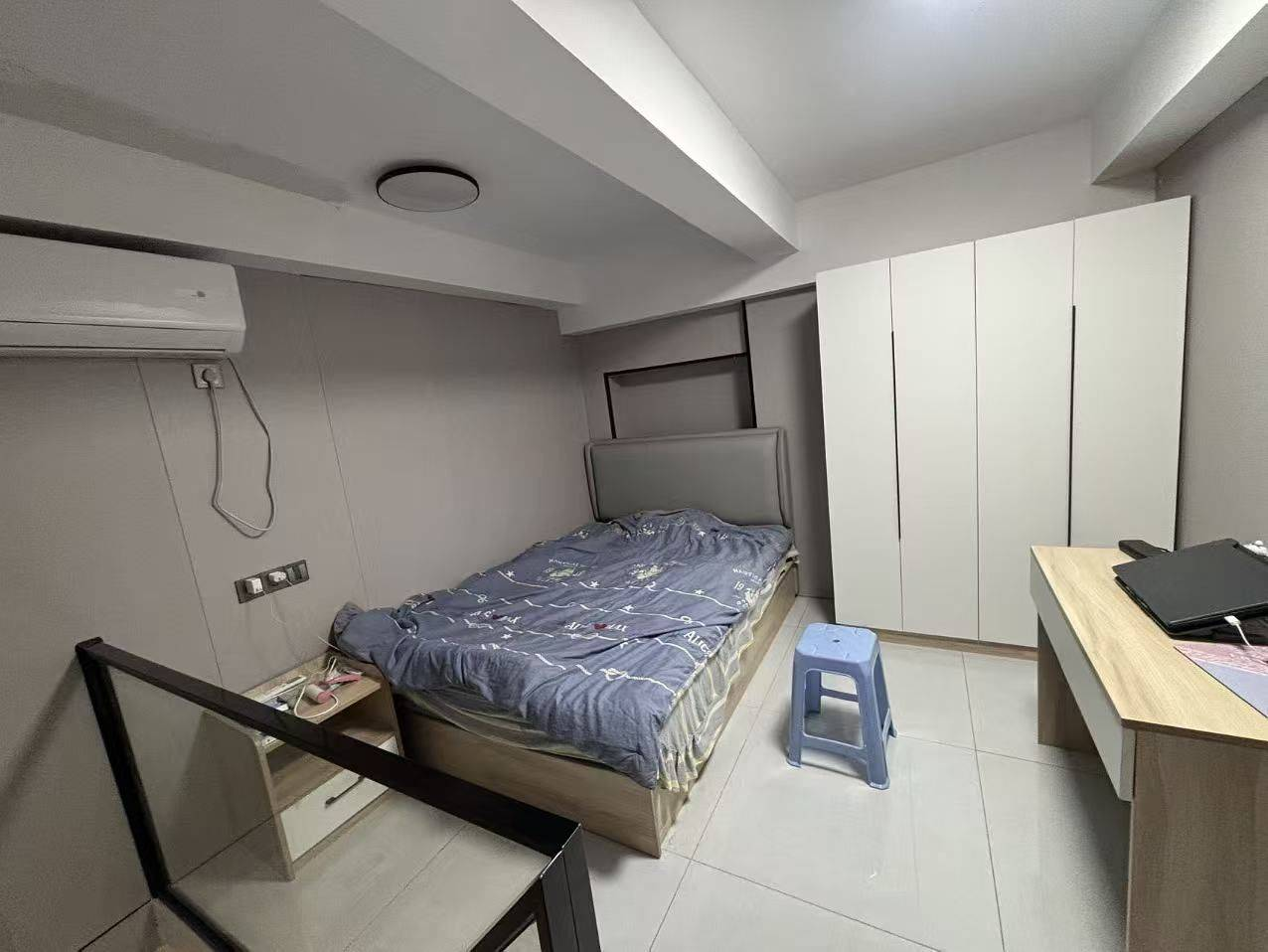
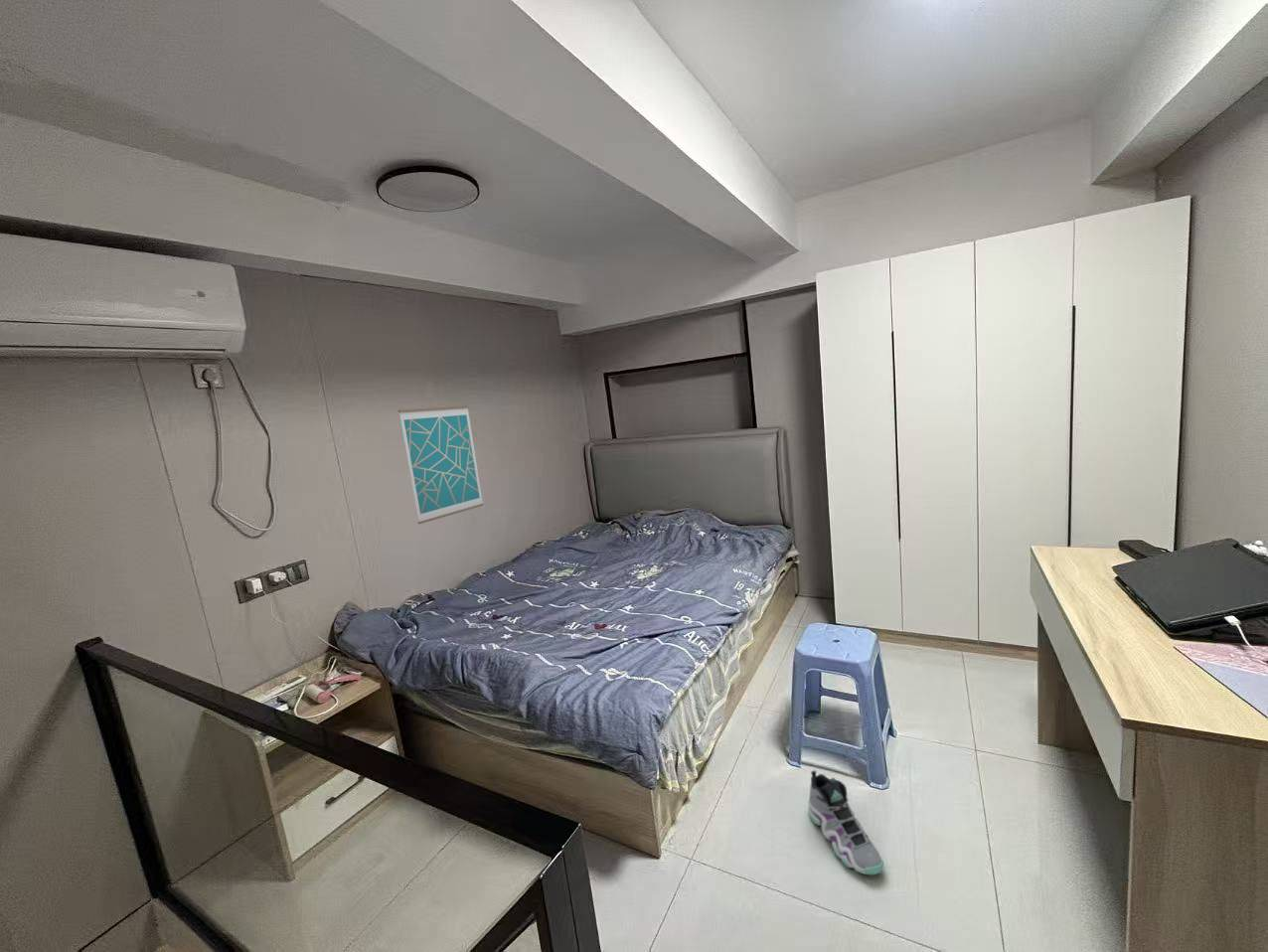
+ wall art [397,404,485,525]
+ sneaker [807,769,885,875]
